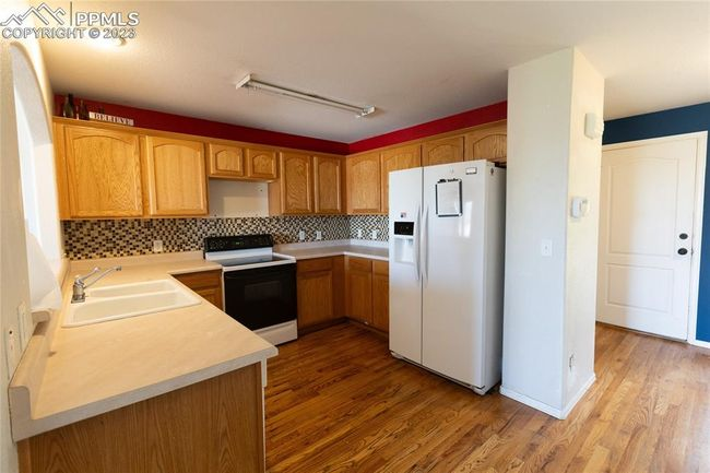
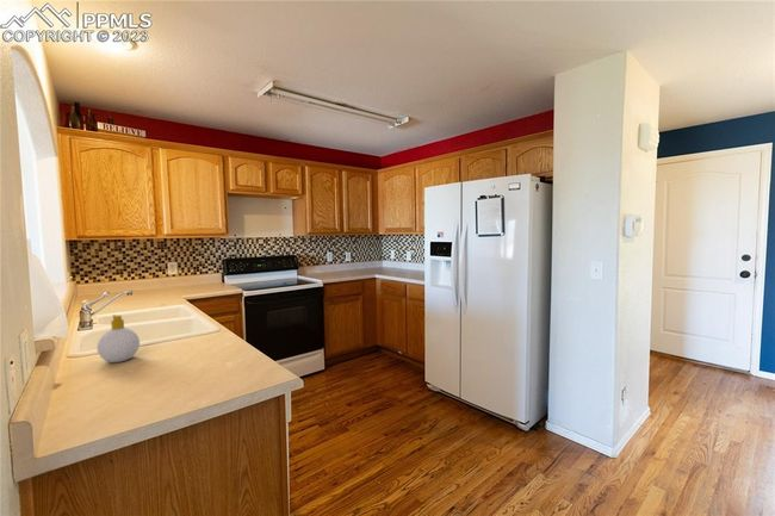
+ soap bottle [95,313,141,363]
